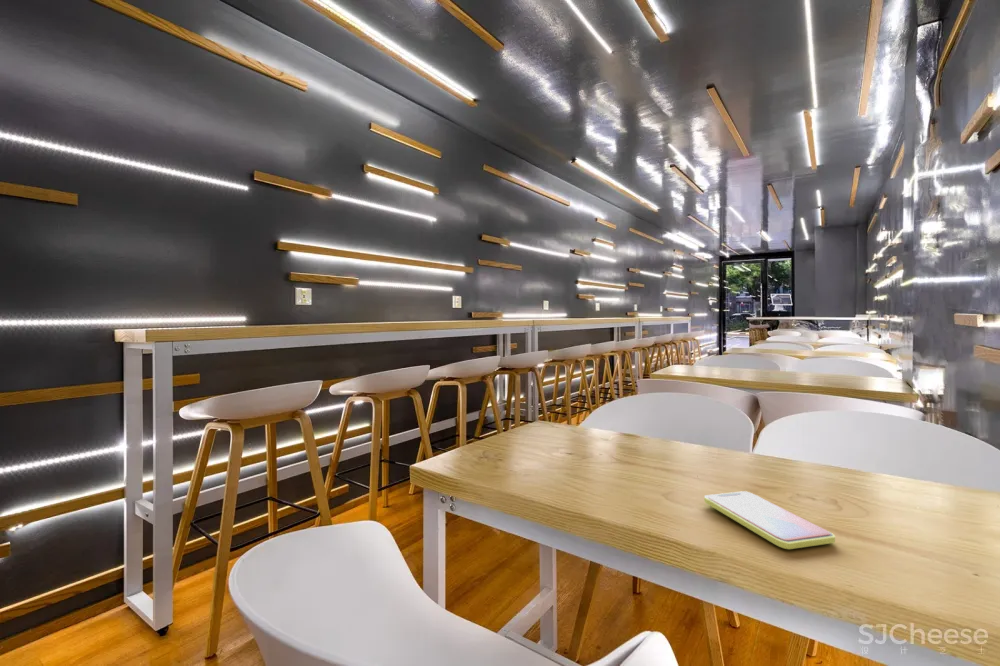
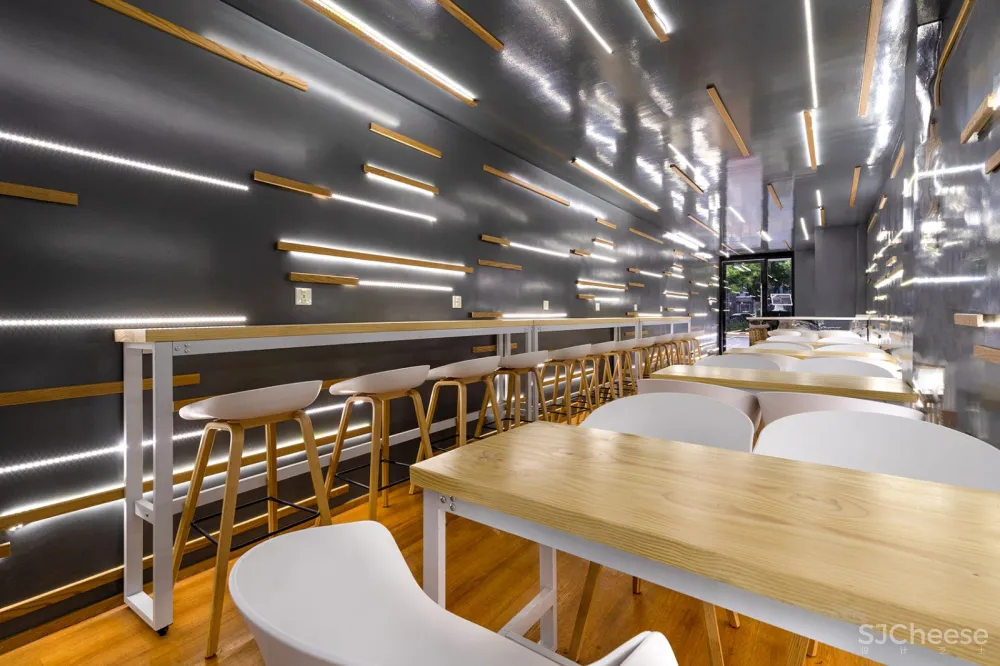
- smartphone [703,490,836,550]
